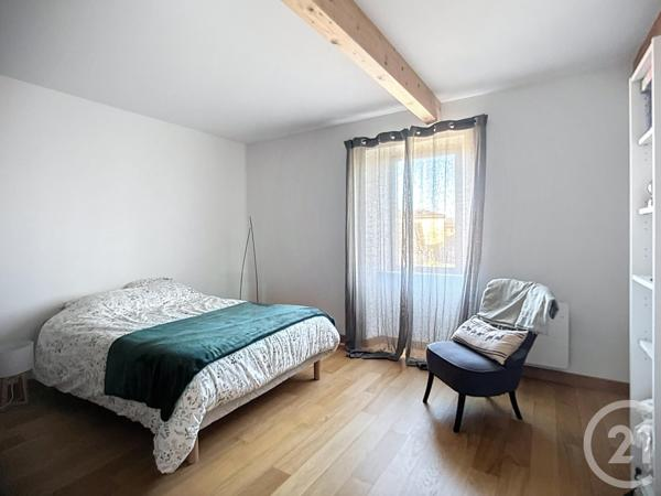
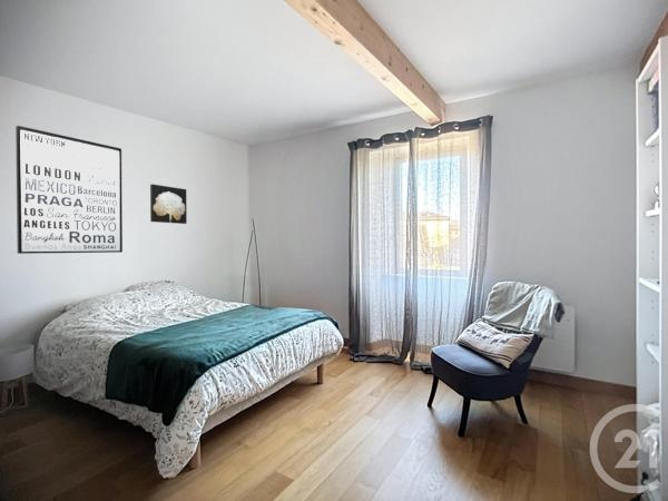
+ wall art [14,125,124,255]
+ wall art [149,183,188,225]
